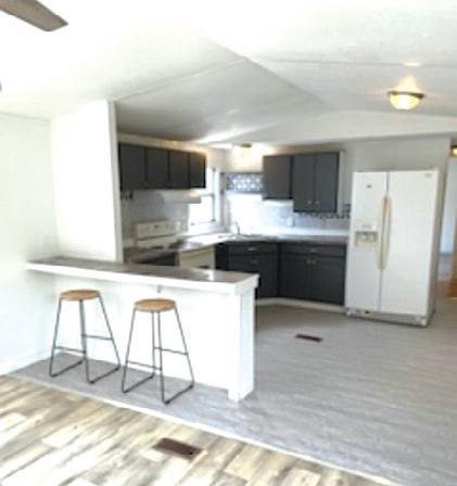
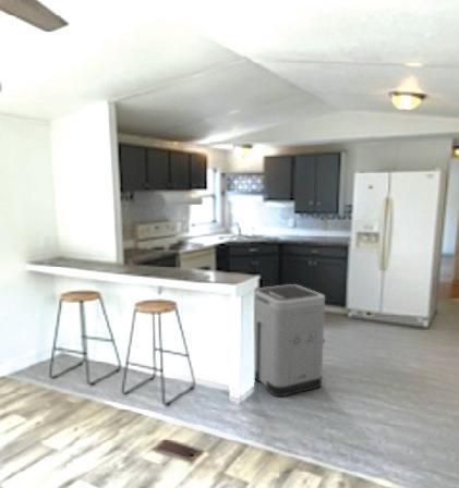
+ trash can [254,283,326,398]
